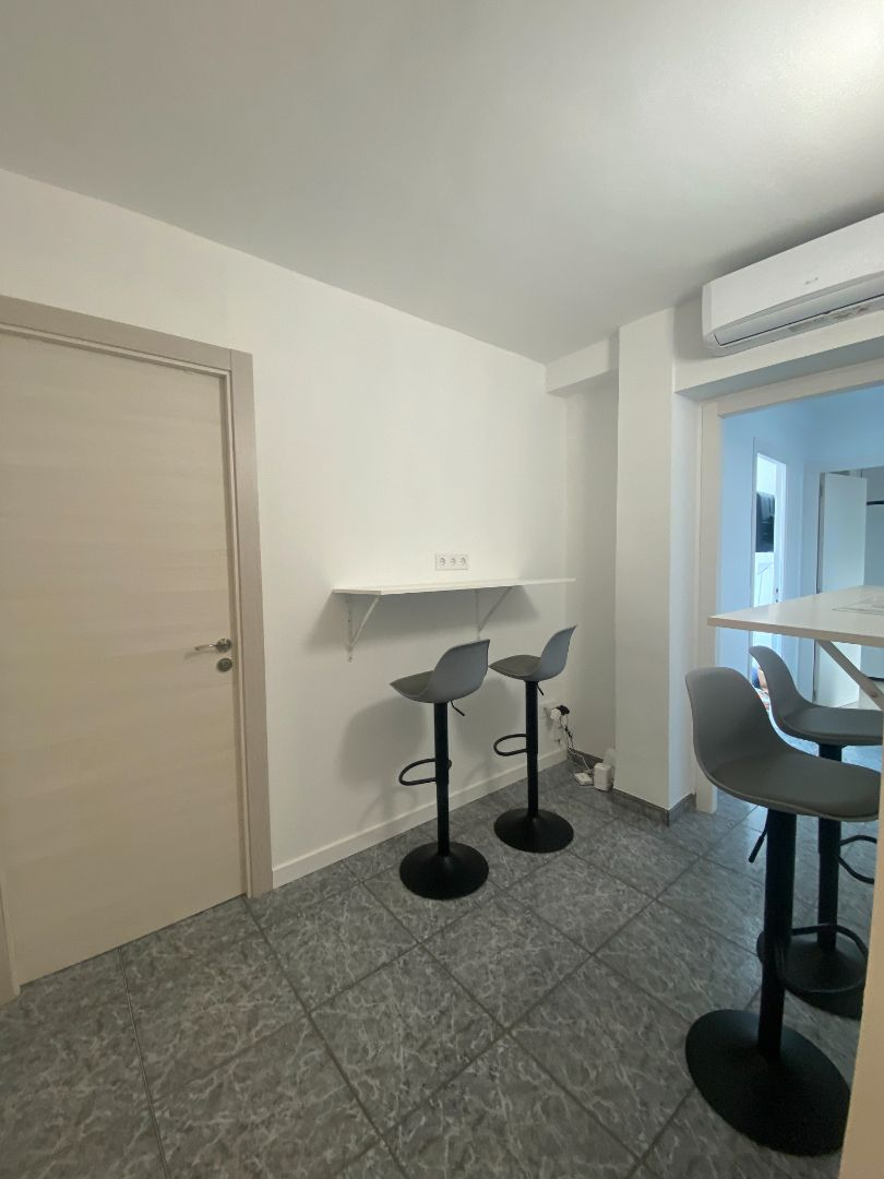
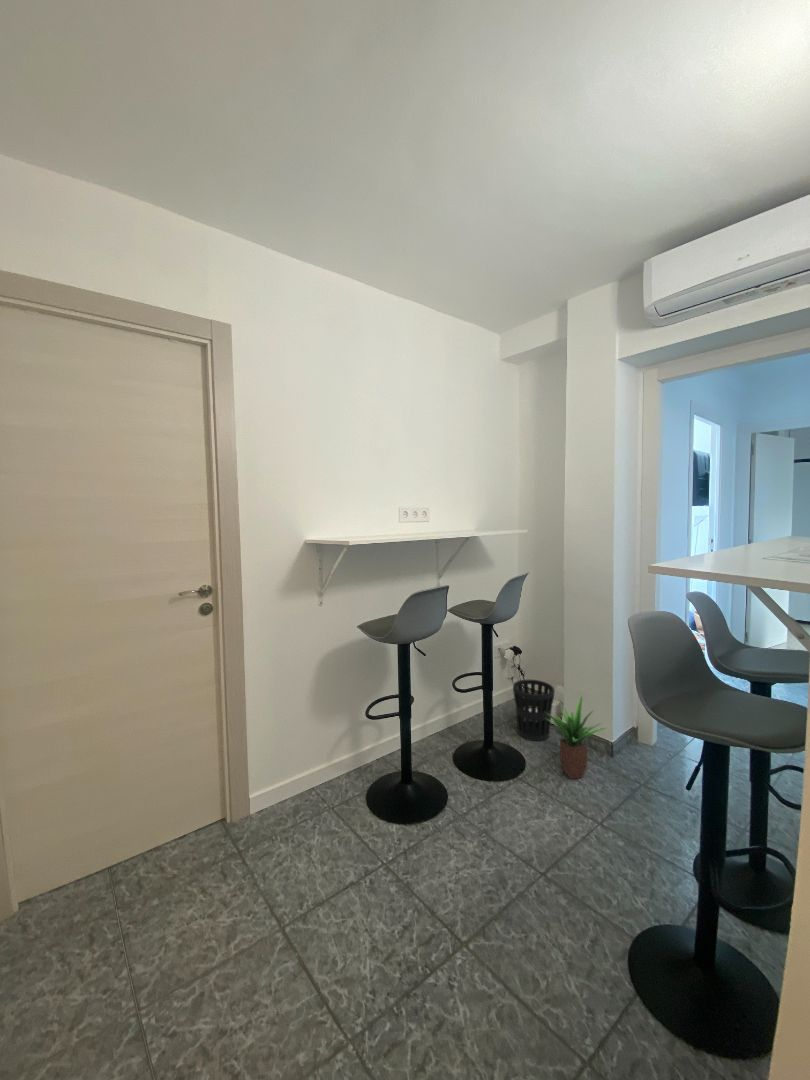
+ wastebasket [512,679,555,742]
+ potted plant [544,695,607,780]
